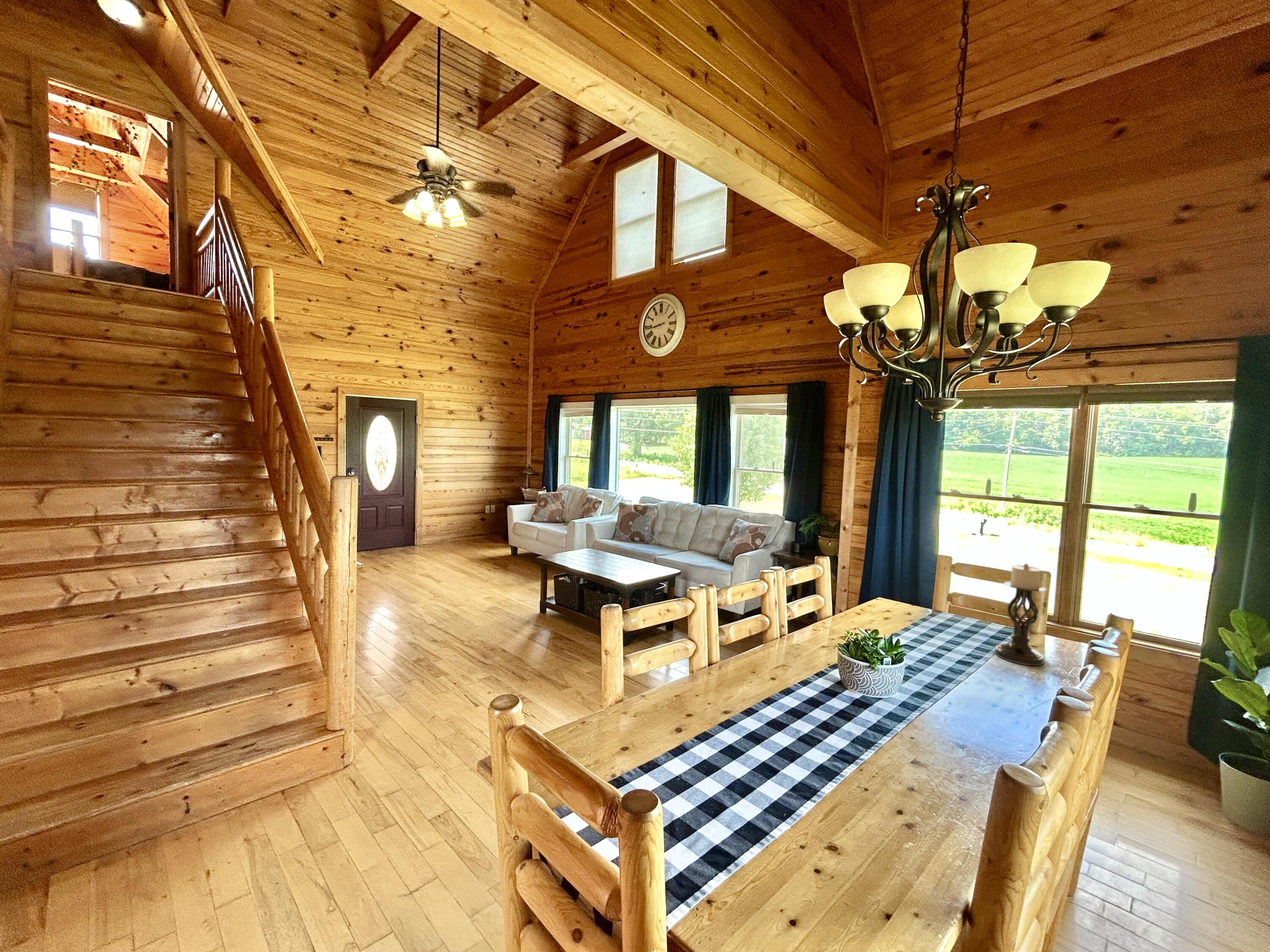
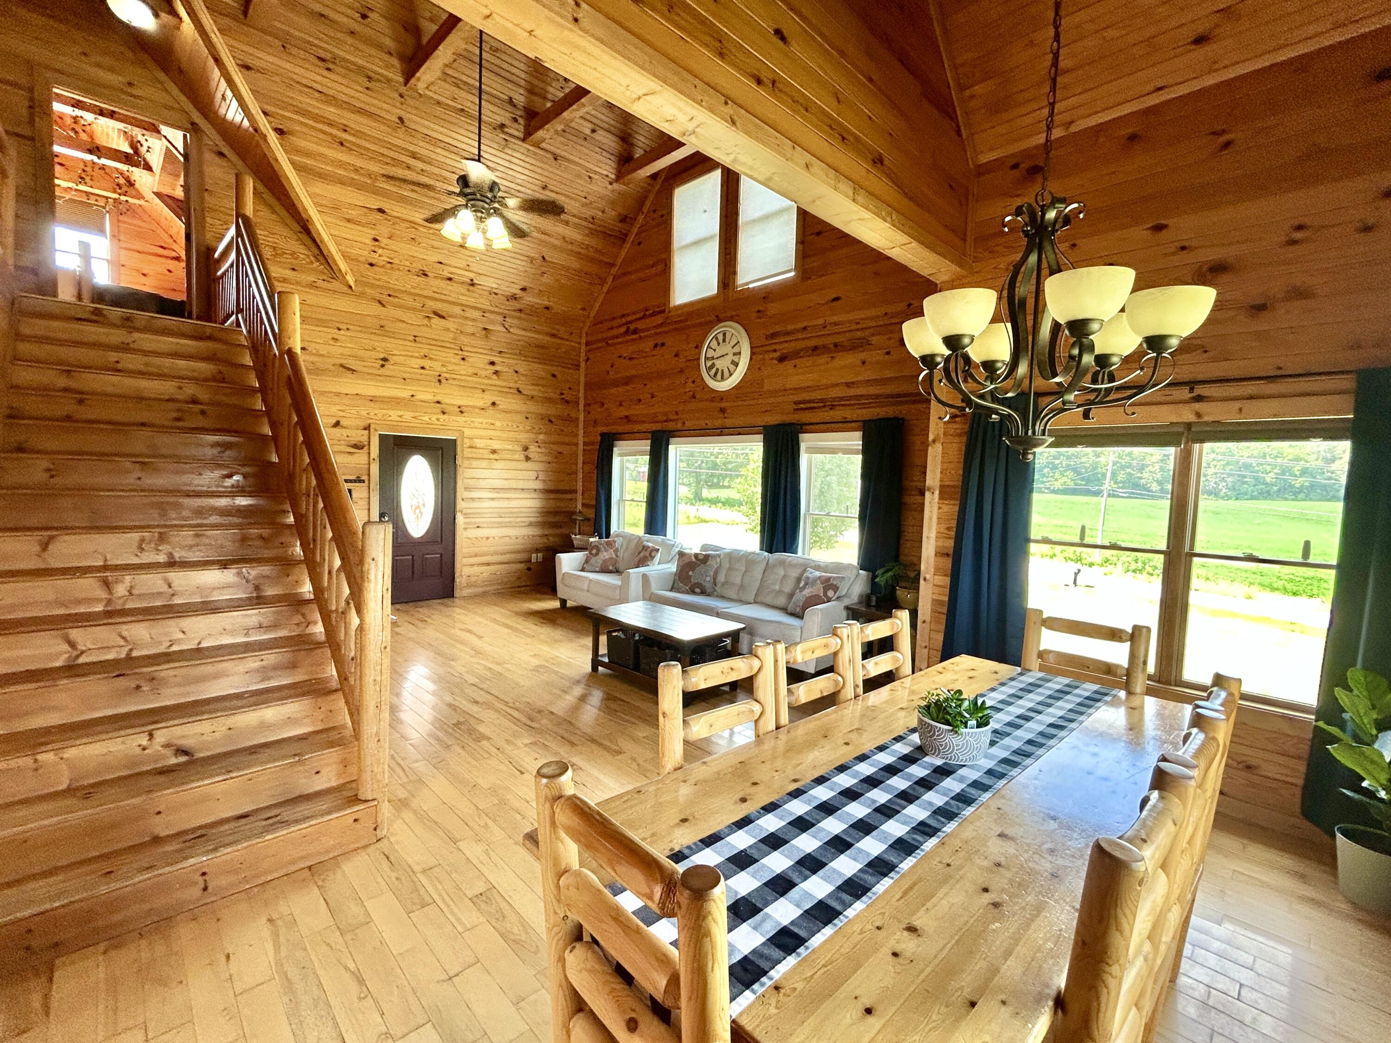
- candle holder [994,563,1046,666]
